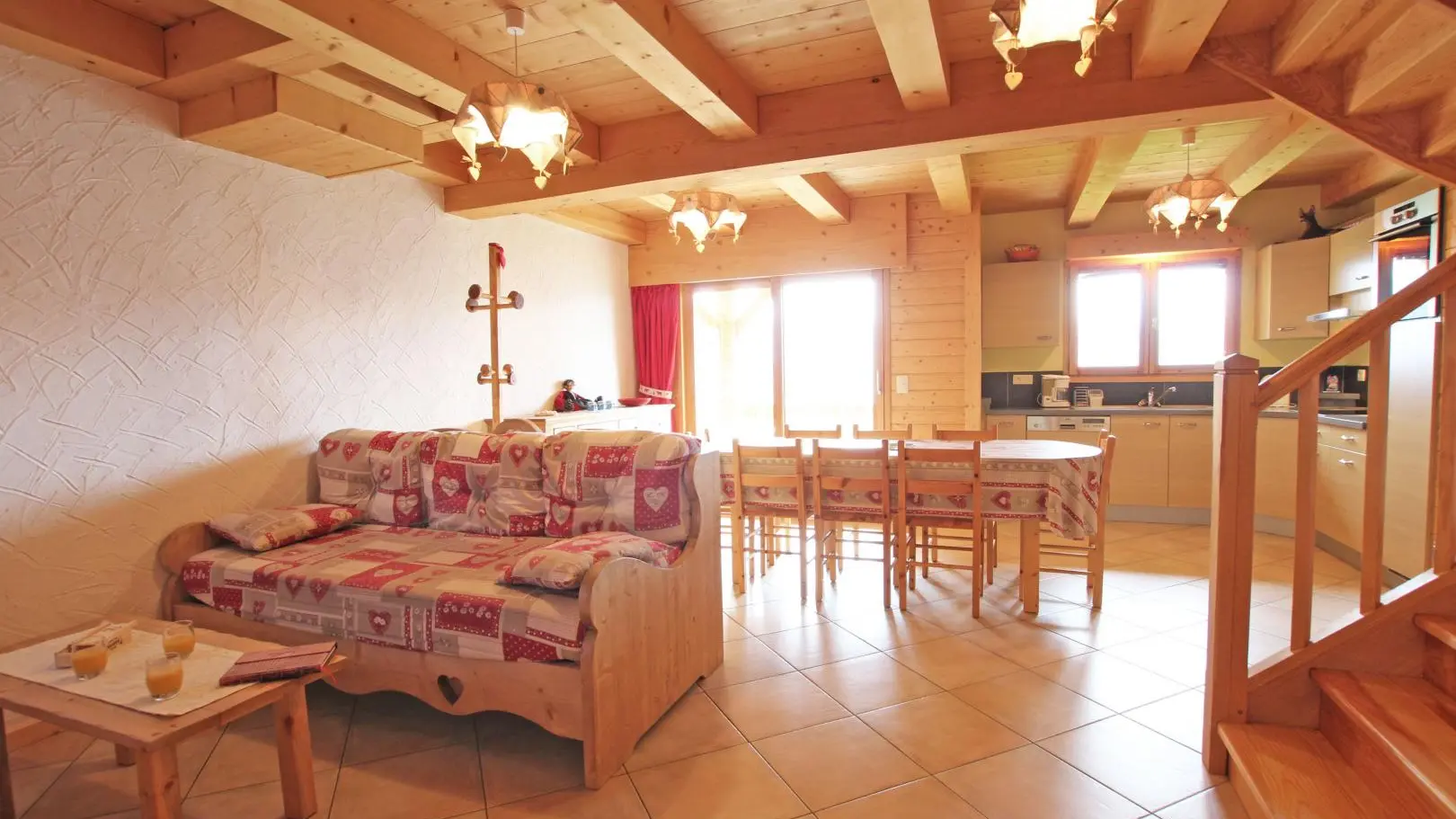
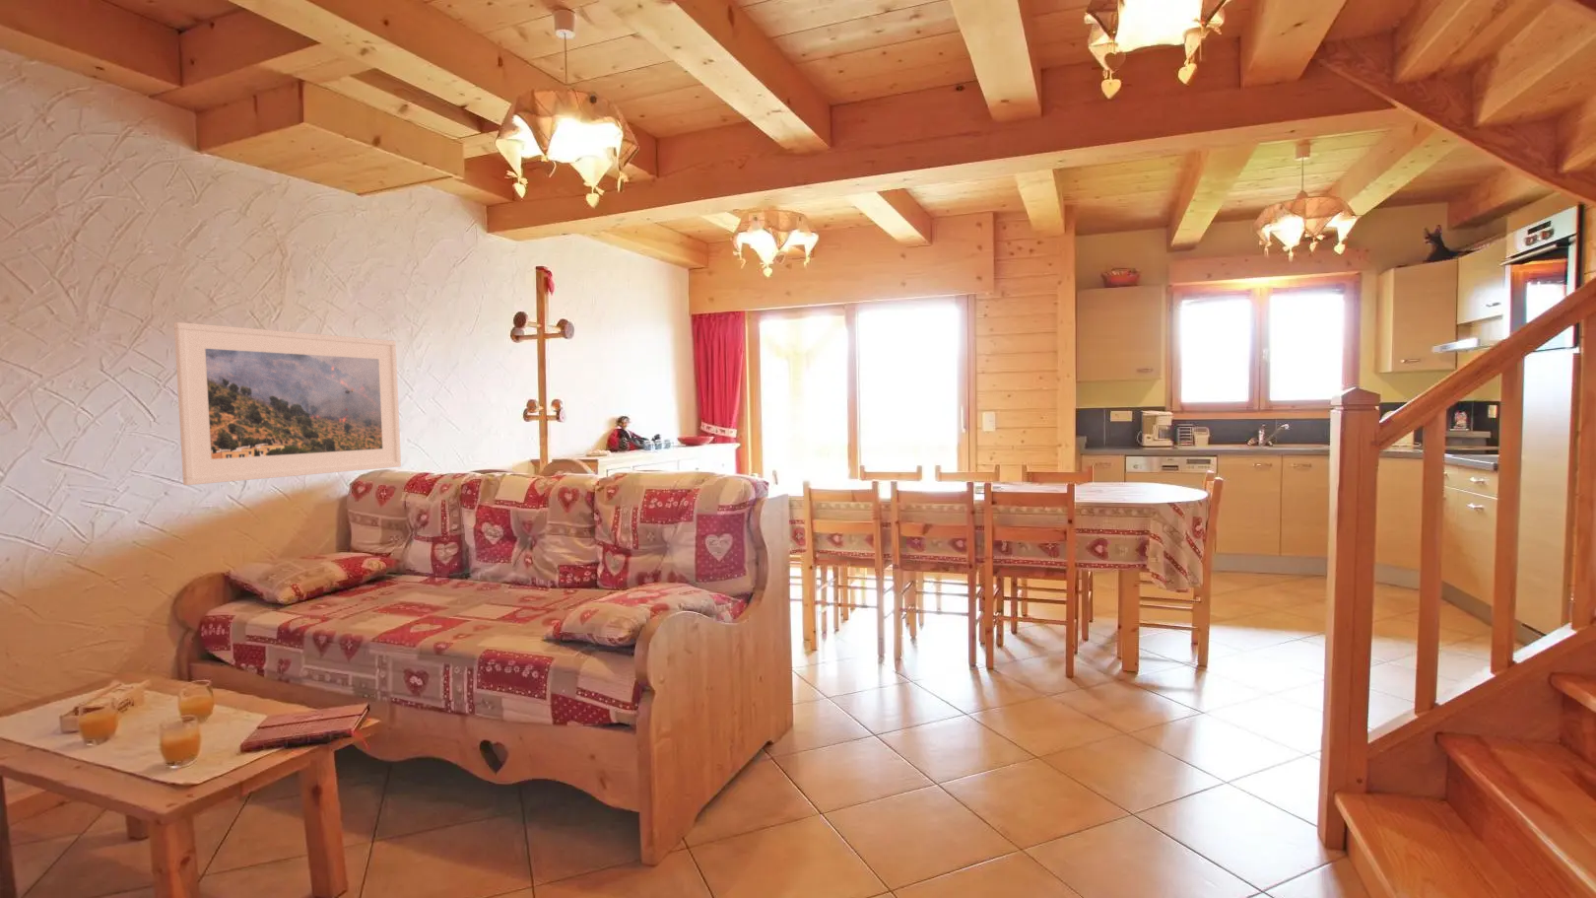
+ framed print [173,321,402,486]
